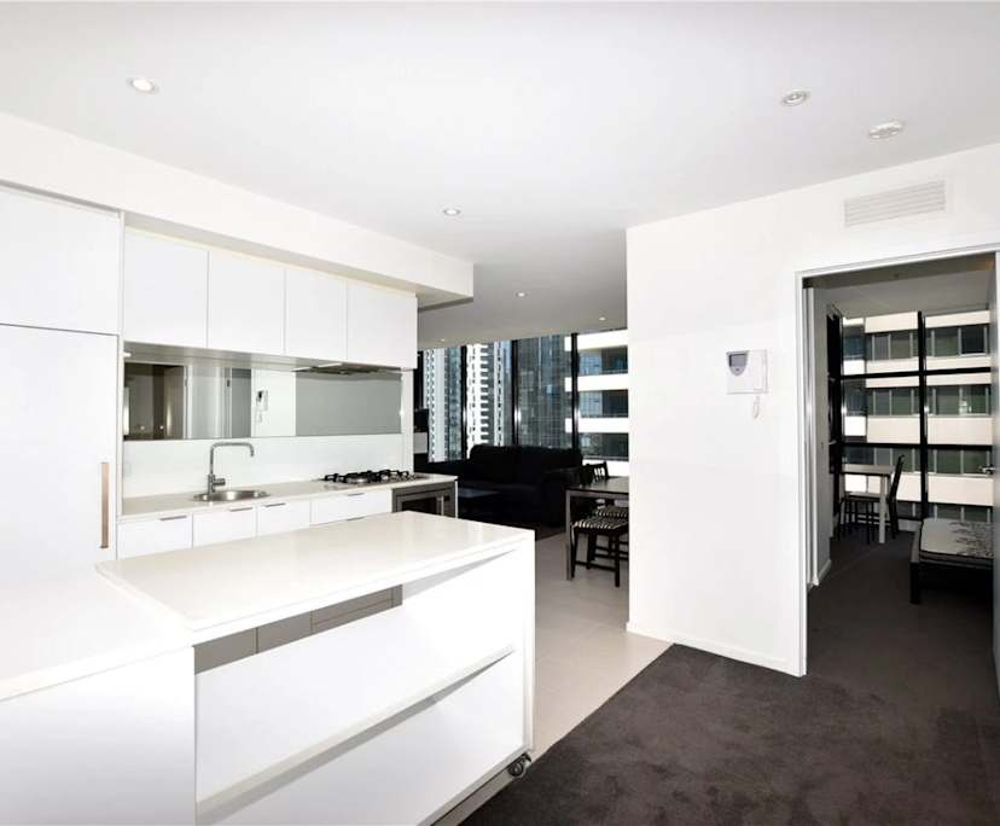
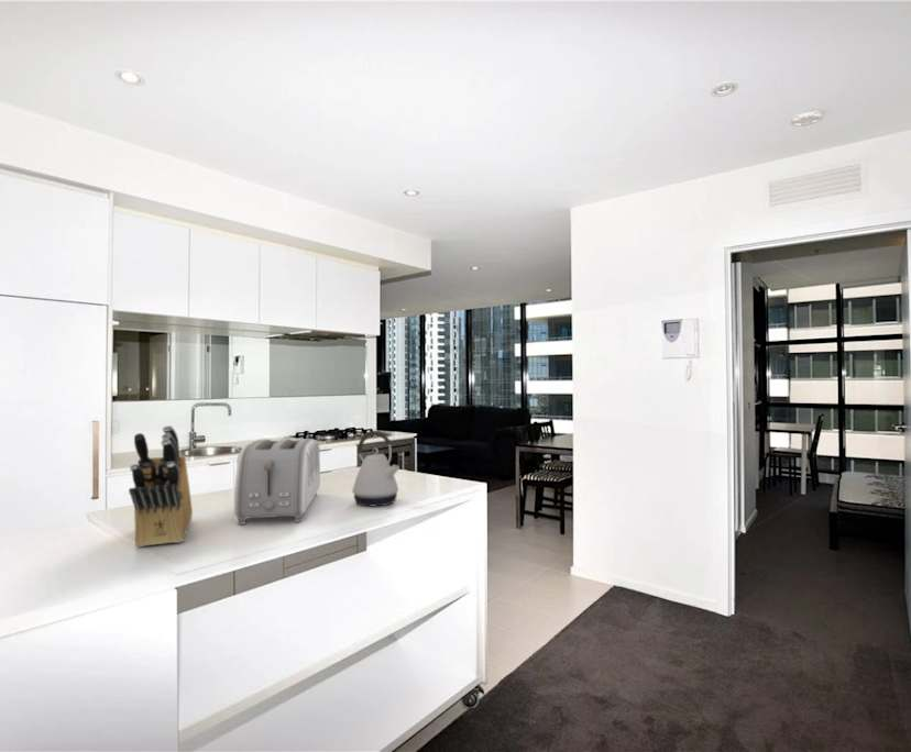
+ toaster [233,438,321,526]
+ kettle [351,430,400,507]
+ knife block [128,424,194,549]
